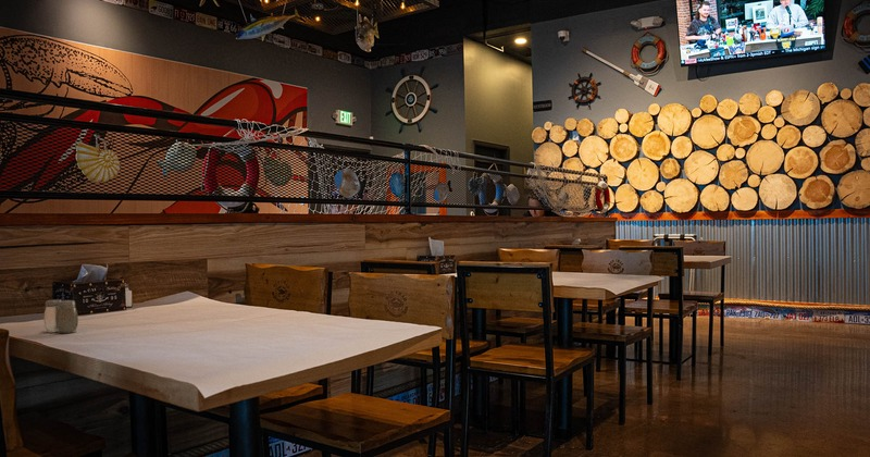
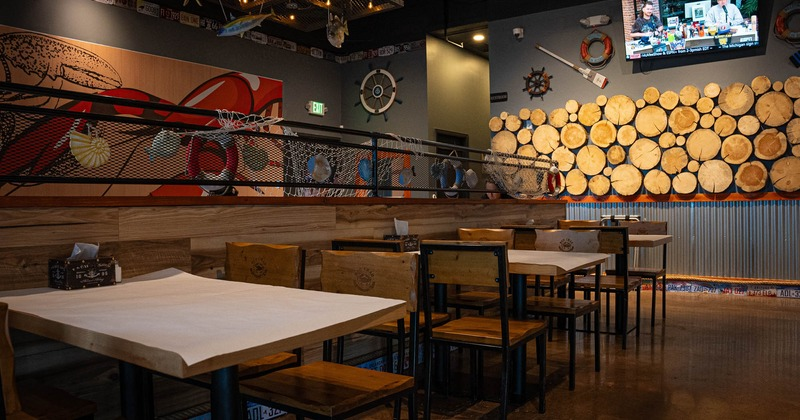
- salt and pepper shaker [42,299,79,334]
